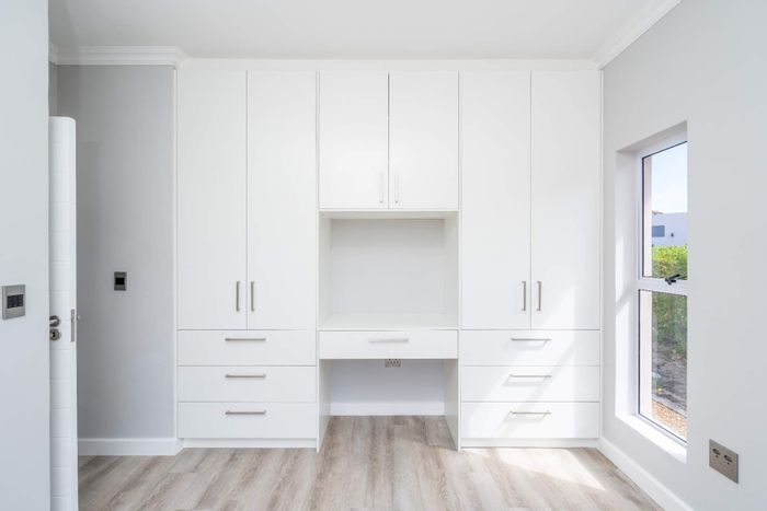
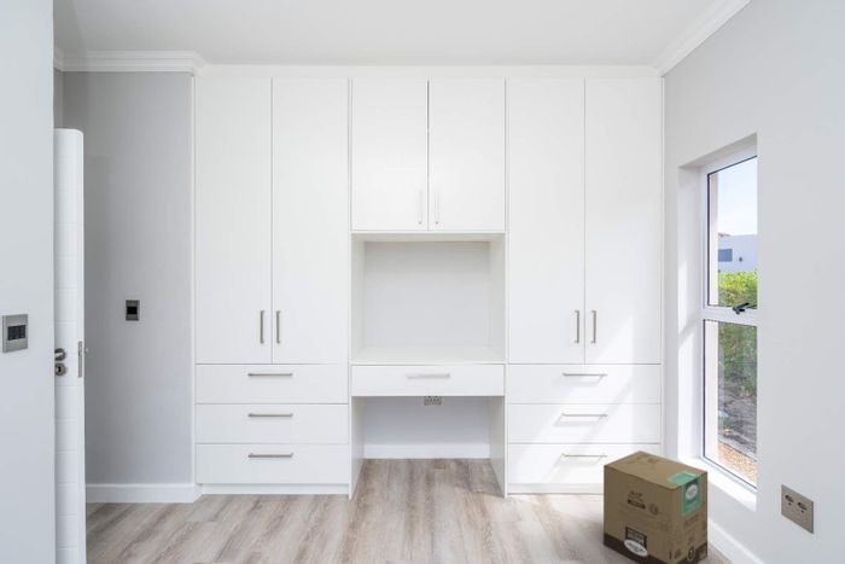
+ cardboard box [602,449,709,564]
